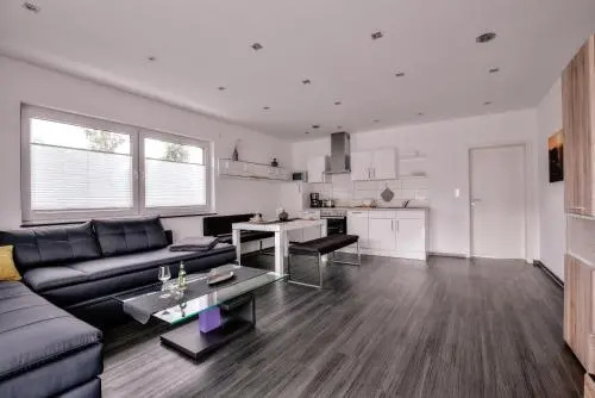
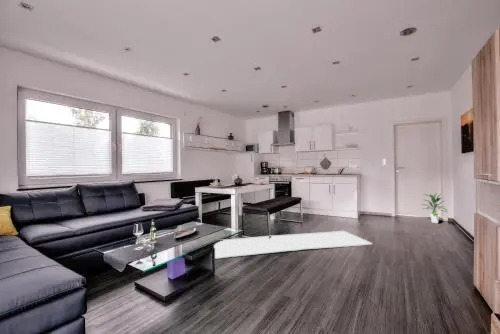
+ rug [213,230,374,260]
+ indoor plant [420,191,449,224]
